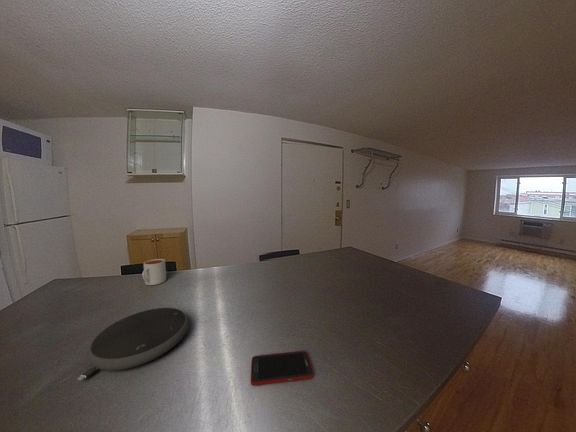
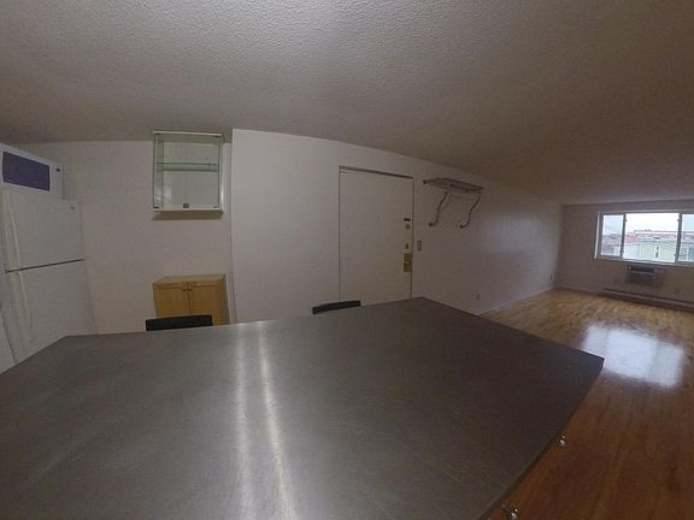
- speaker [76,307,190,381]
- cell phone [250,350,315,387]
- mug [141,258,167,286]
